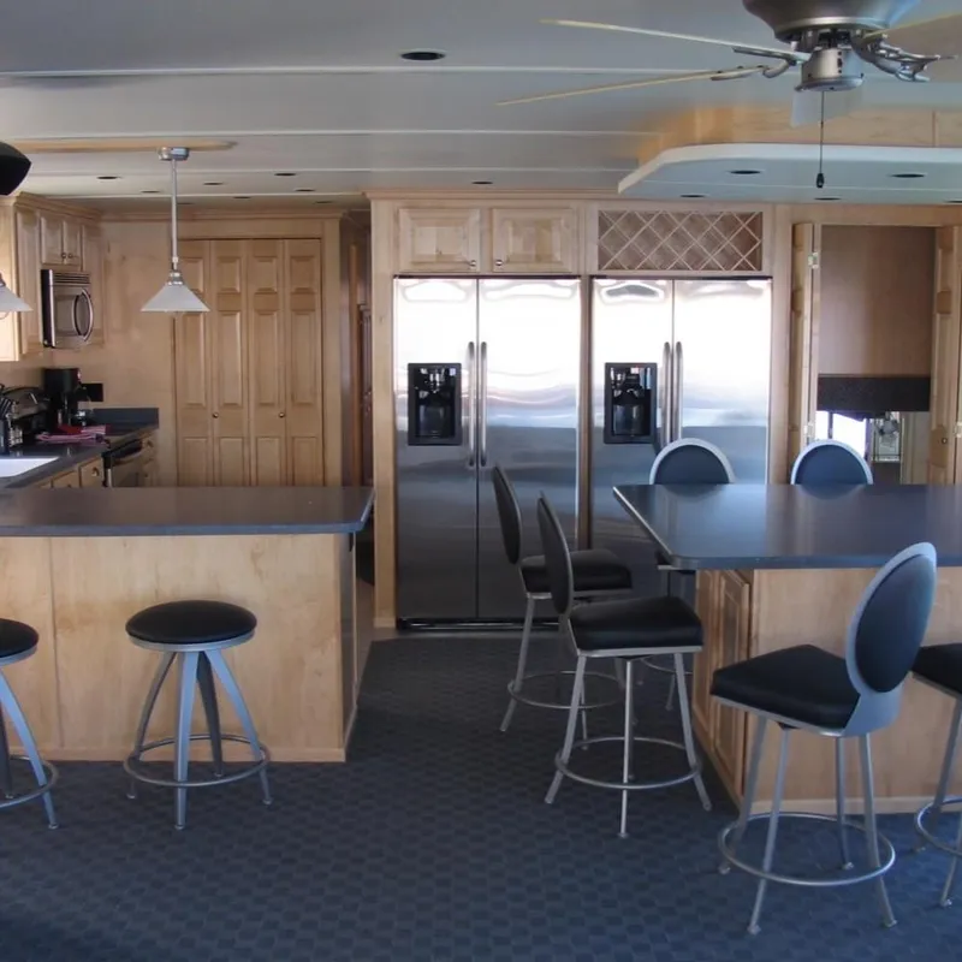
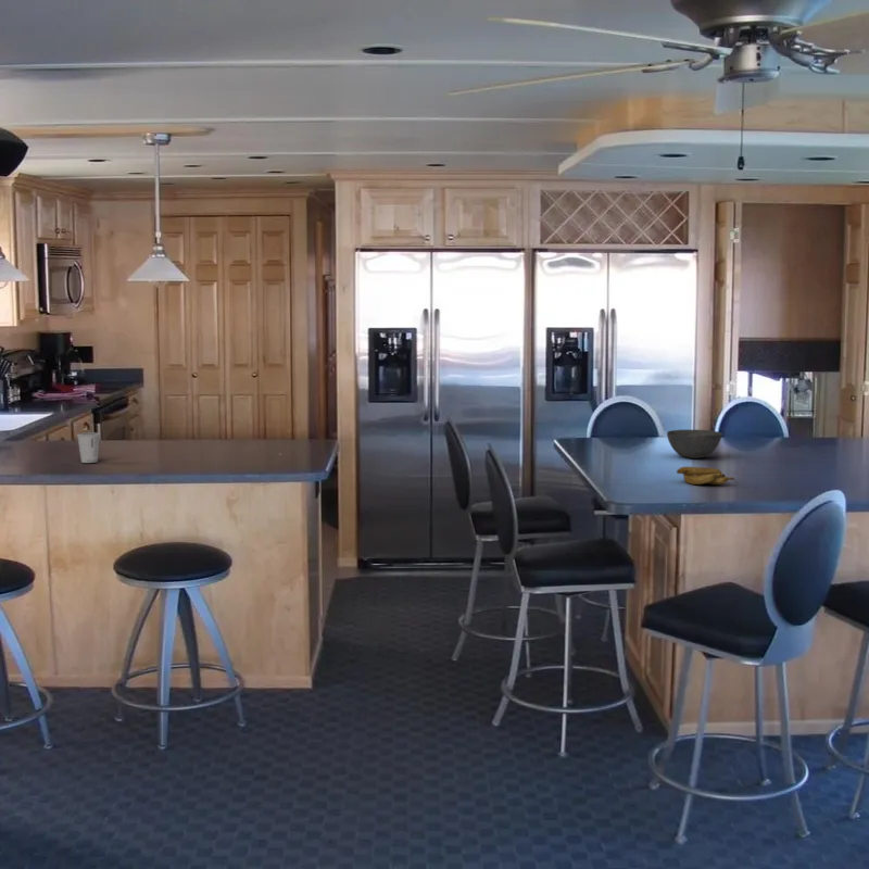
+ bowl [666,428,723,459]
+ banana [676,466,735,486]
+ dixie cup [76,432,101,464]
